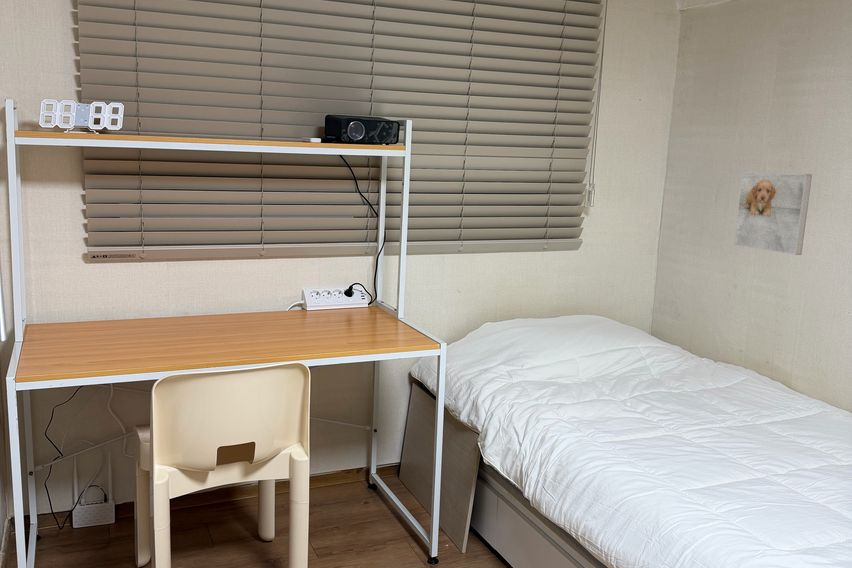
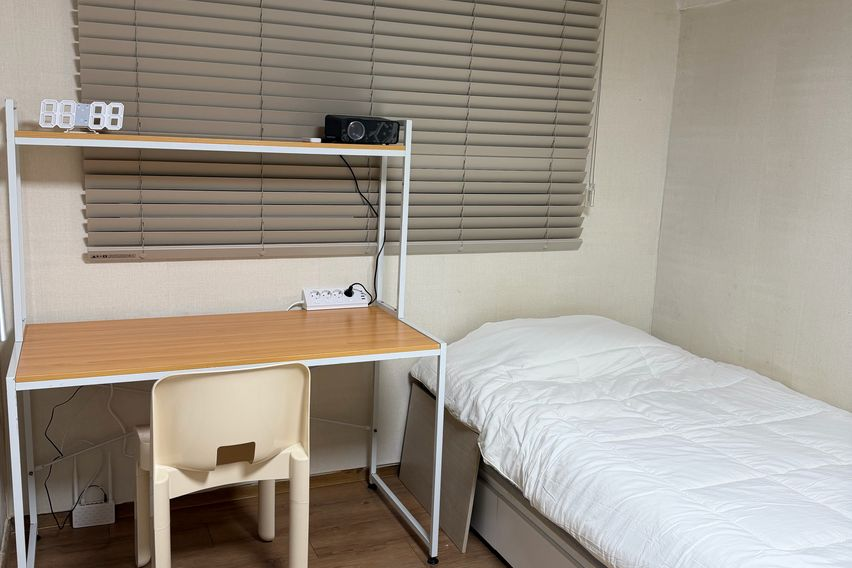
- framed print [733,171,813,256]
